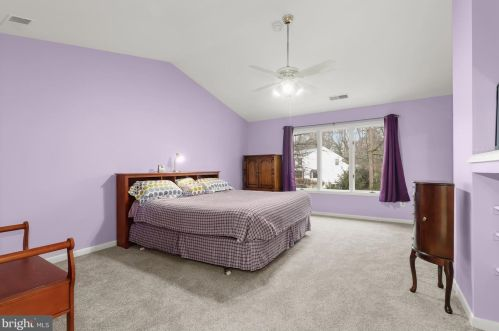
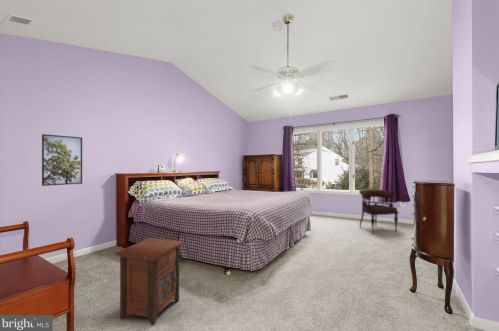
+ nightstand [114,237,184,327]
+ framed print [41,133,83,187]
+ armchair [358,188,399,235]
